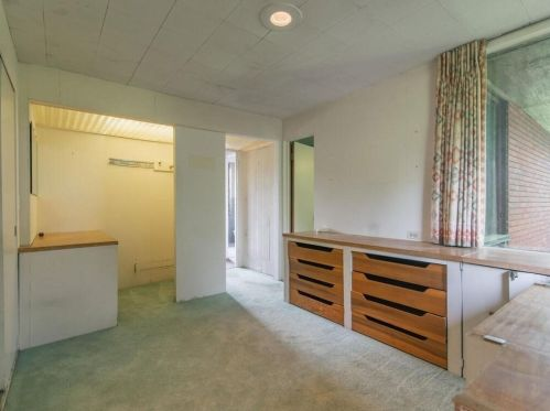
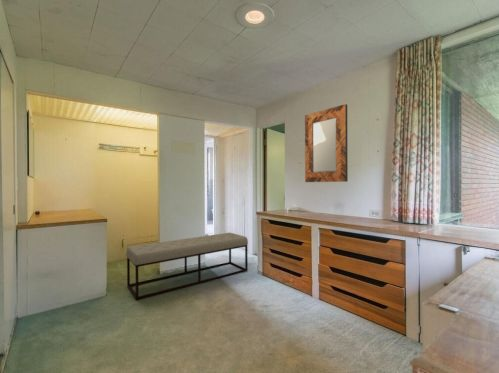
+ bench [125,232,249,301]
+ home mirror [304,103,349,183]
